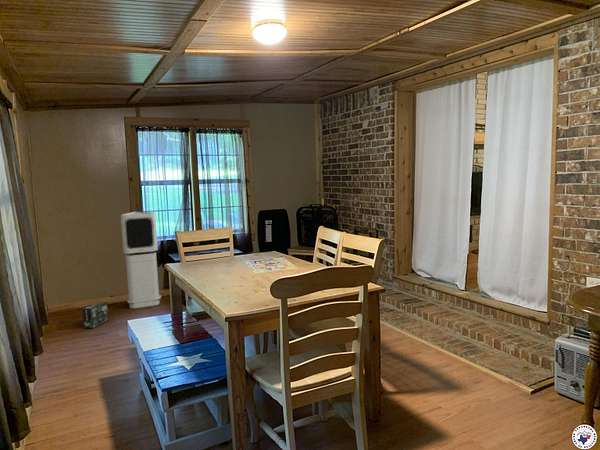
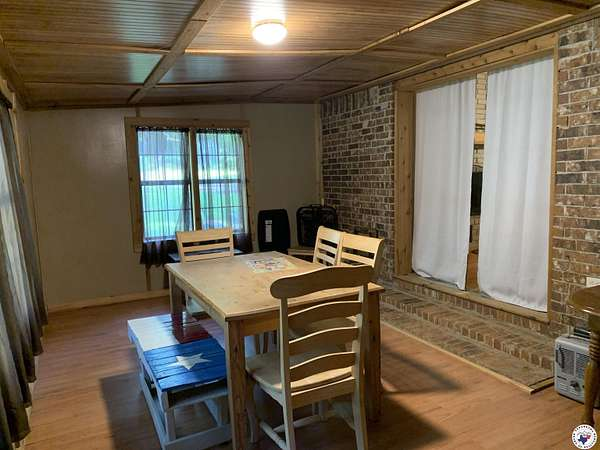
- air purifier [120,211,162,309]
- box [81,301,109,329]
